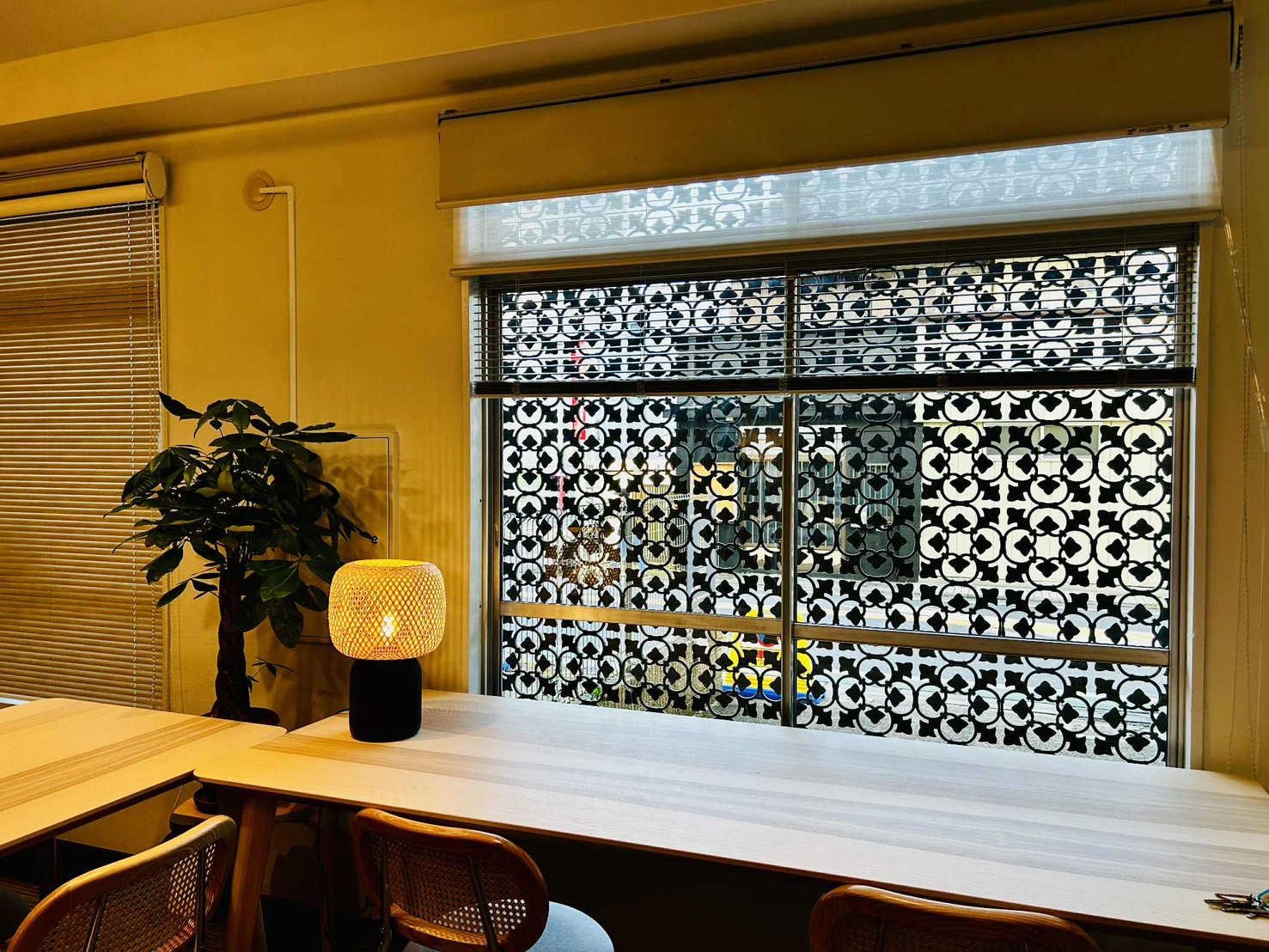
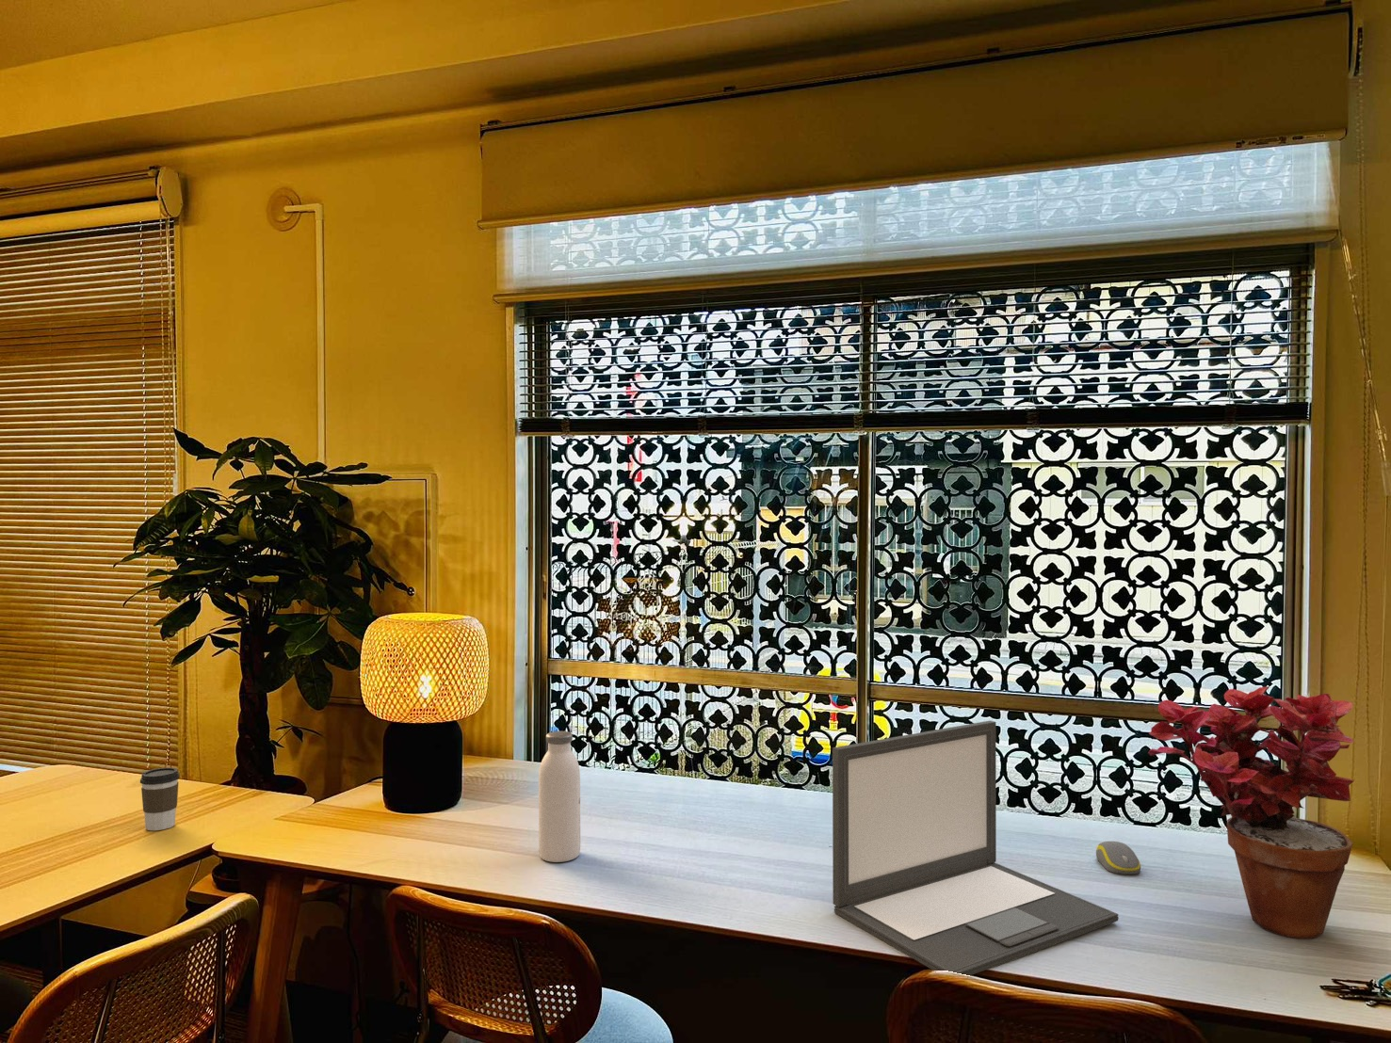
+ coffee cup [139,766,181,832]
+ potted plant [1147,686,1355,939]
+ computer mouse [1095,840,1141,875]
+ water bottle [538,731,581,863]
+ laptop [832,720,1119,976]
